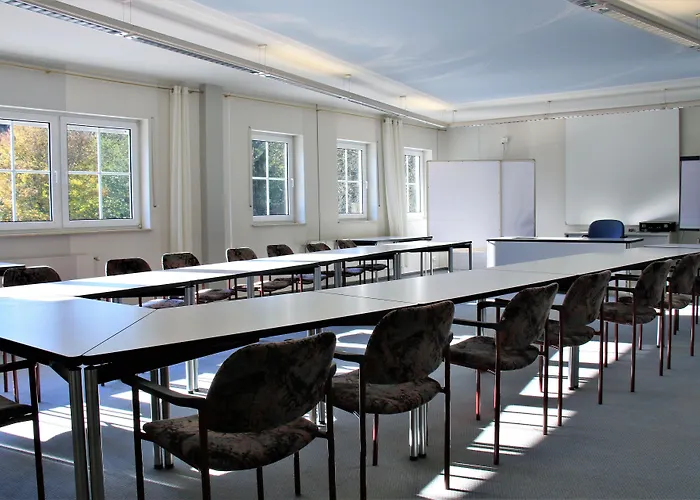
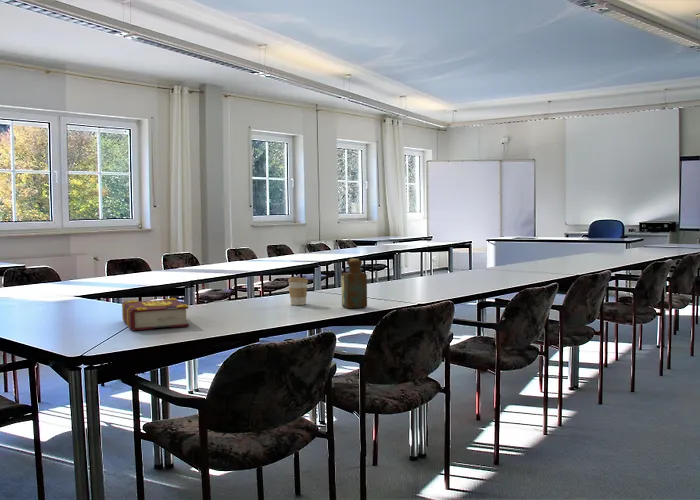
+ bottle [340,258,368,310]
+ coffee cup [287,276,309,306]
+ book [121,297,190,332]
